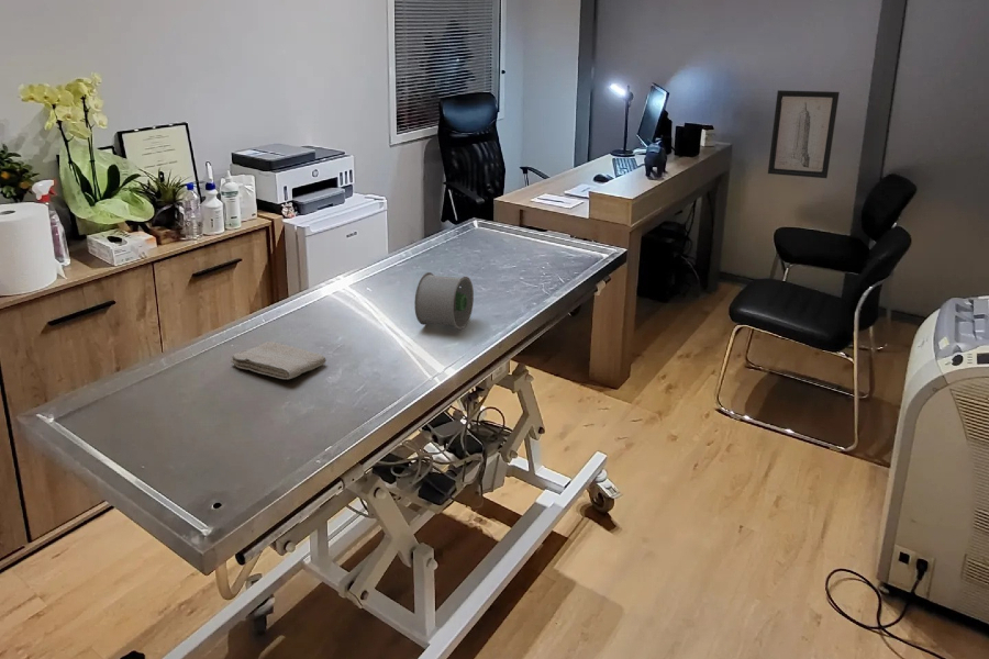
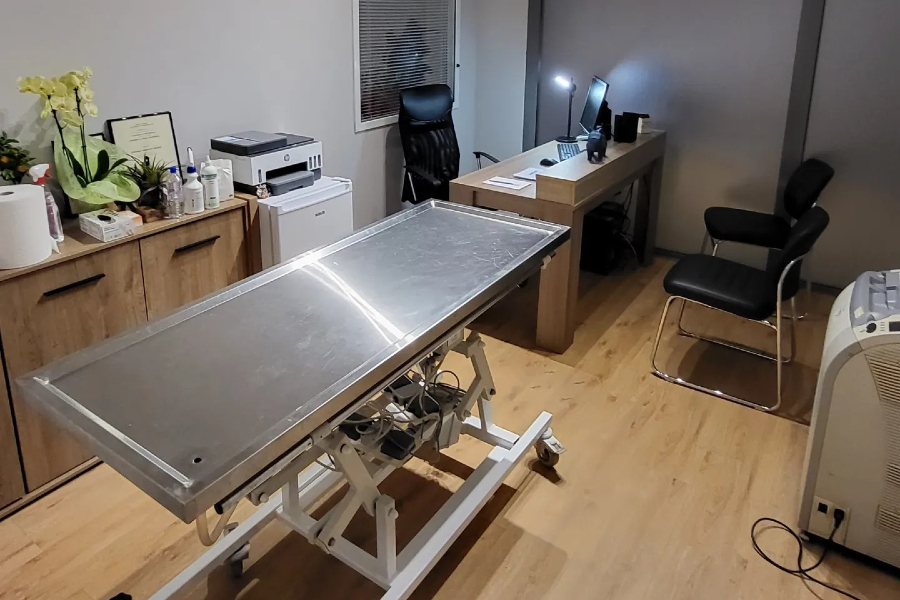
- wall art [767,89,841,179]
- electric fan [413,271,475,331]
- washcloth [230,340,327,380]
